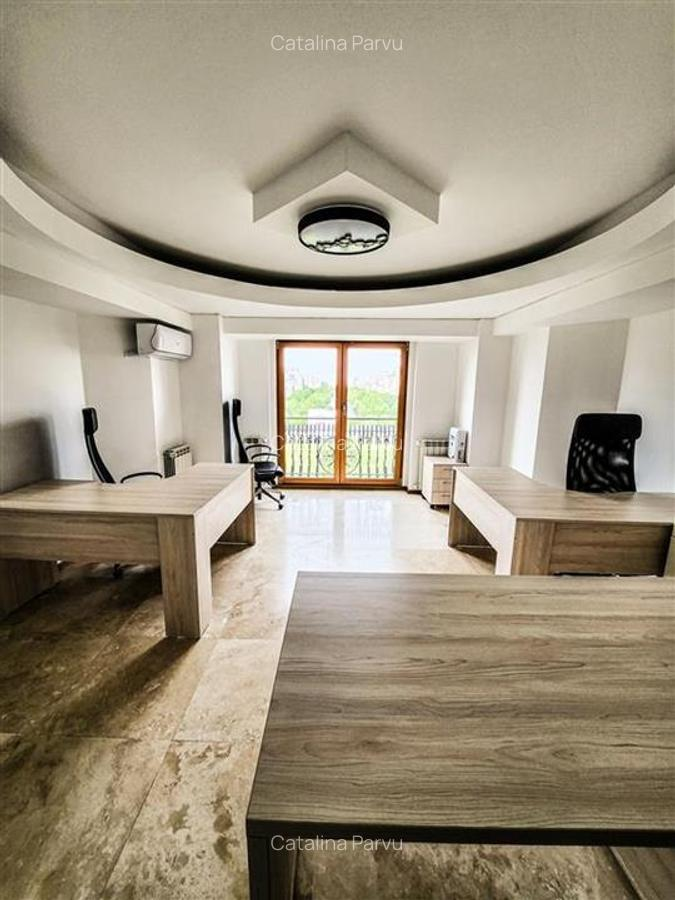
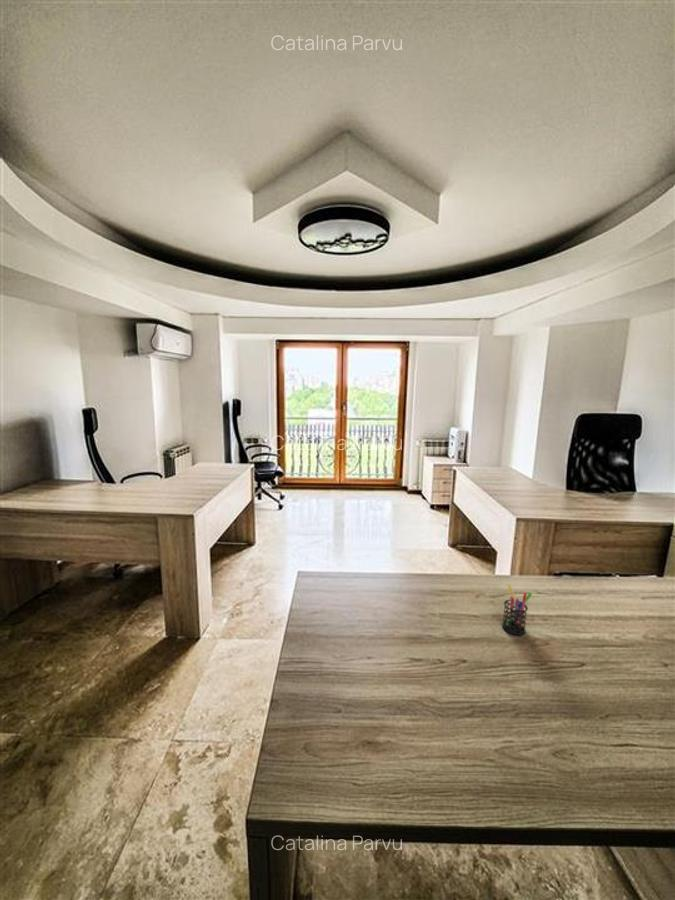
+ pen holder [501,584,533,636]
